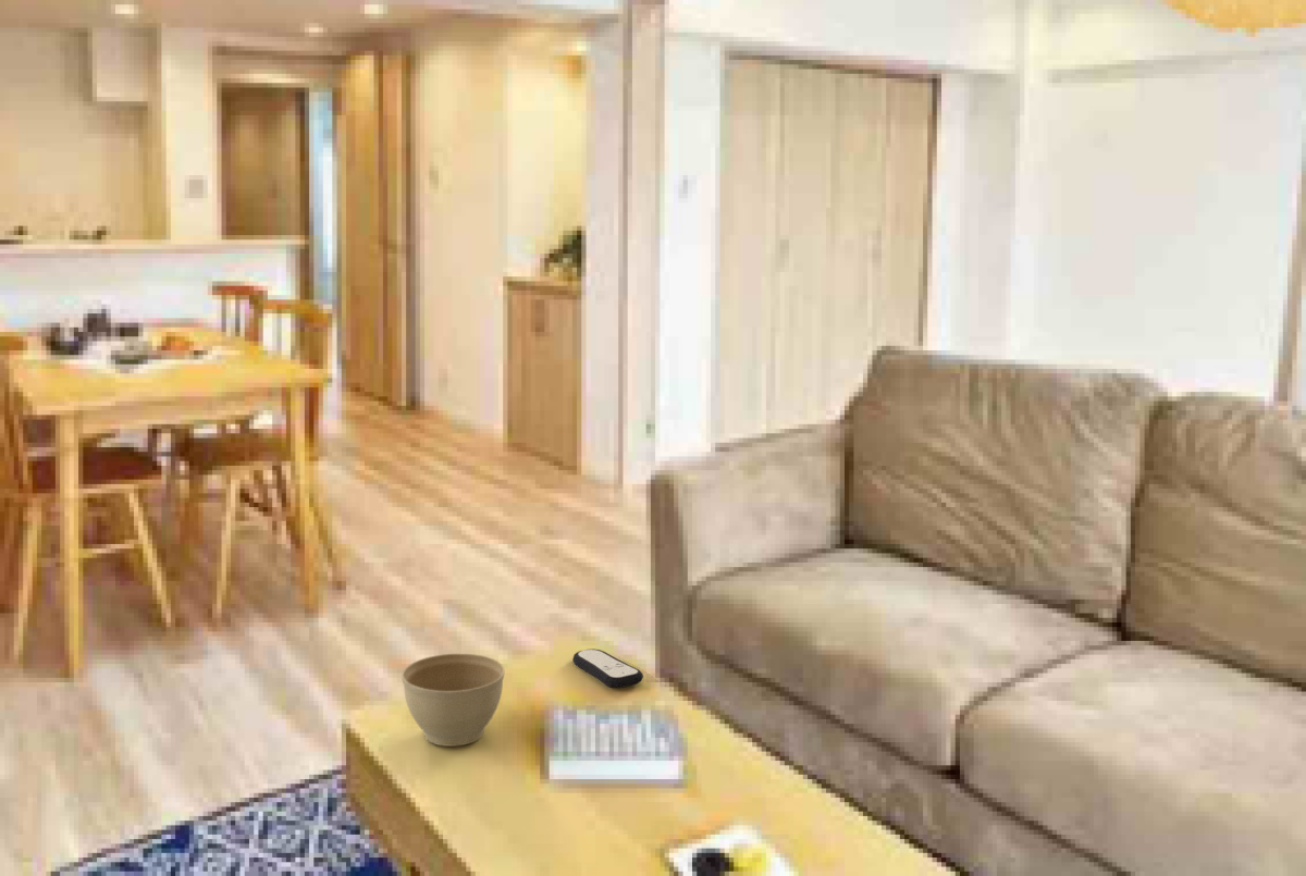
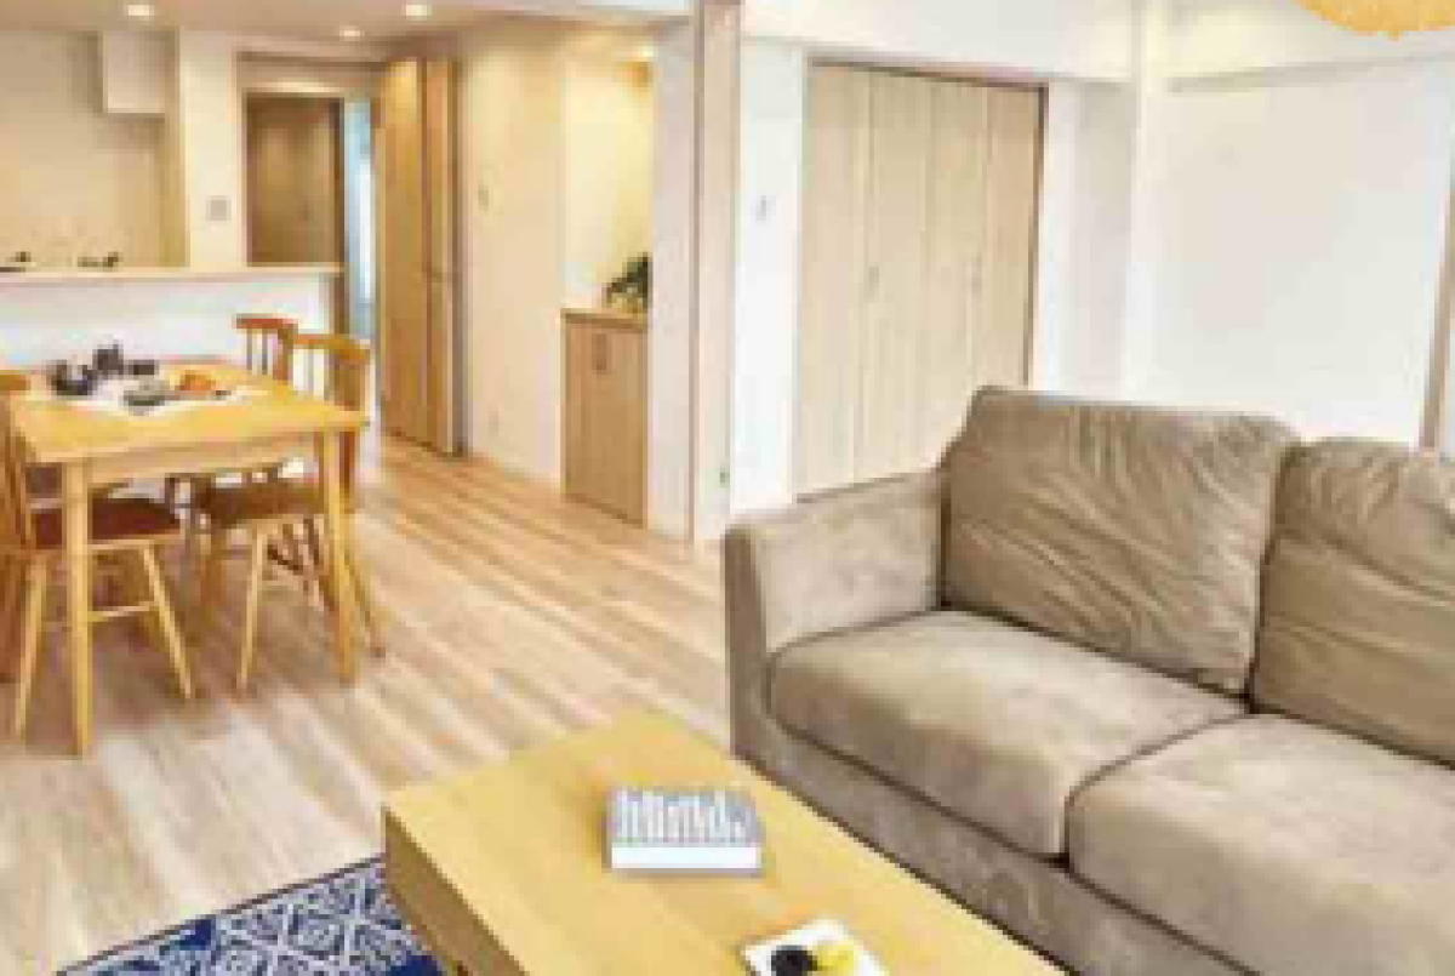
- planter bowl [401,653,505,748]
- remote control [571,647,644,689]
